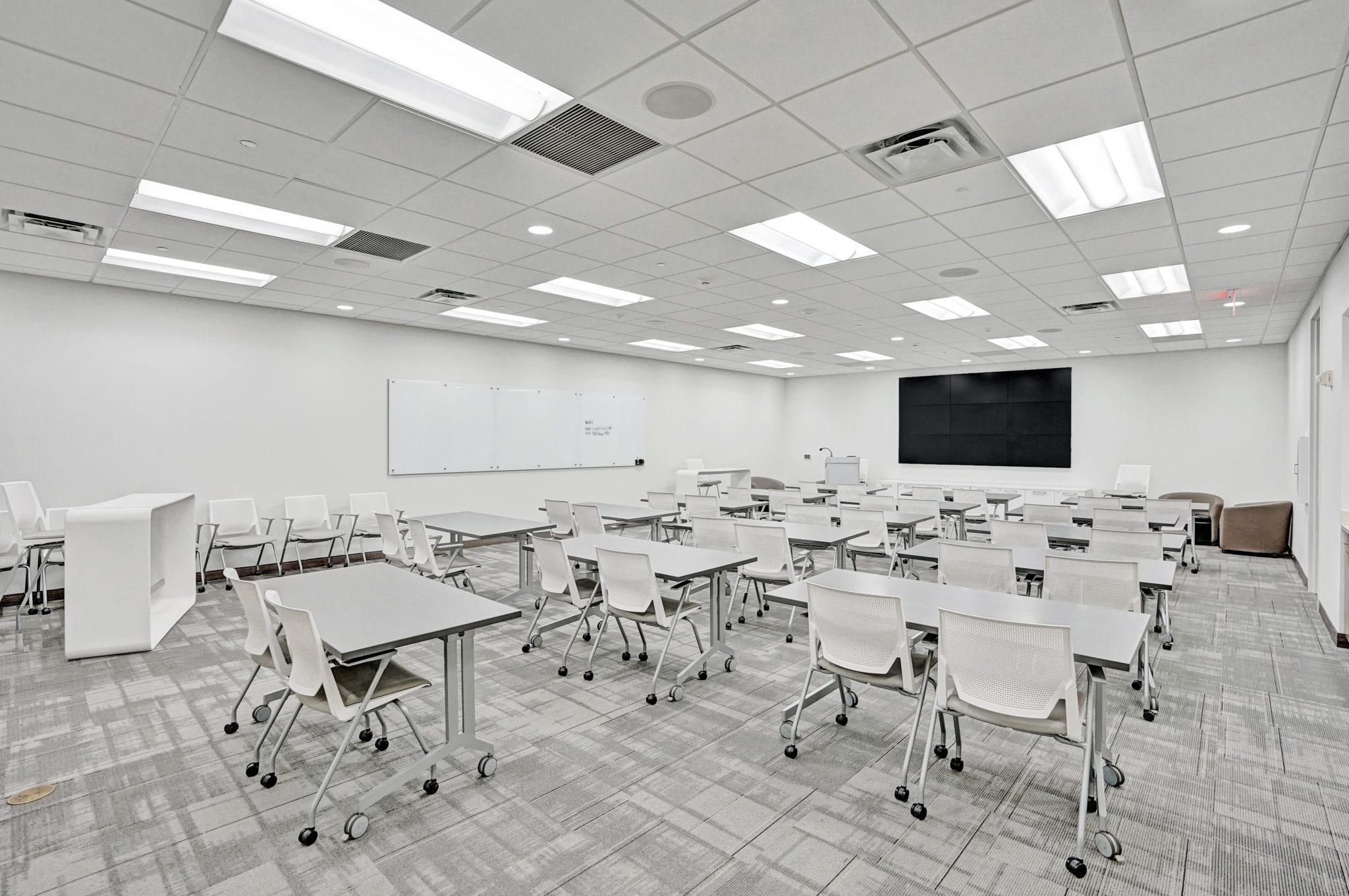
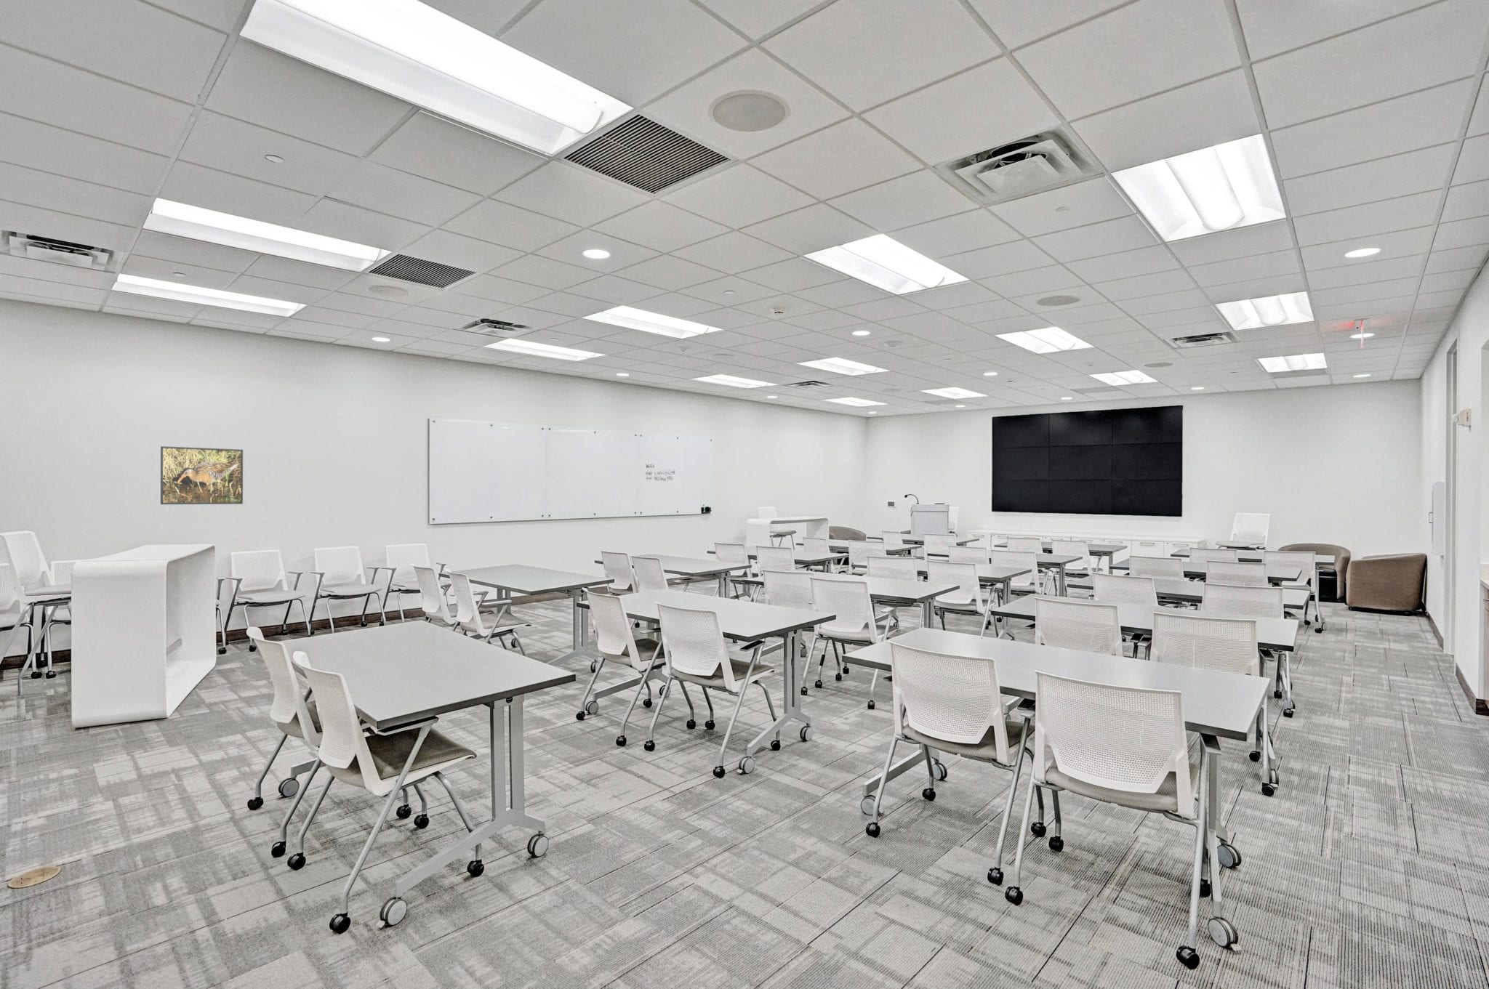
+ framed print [160,446,244,506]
